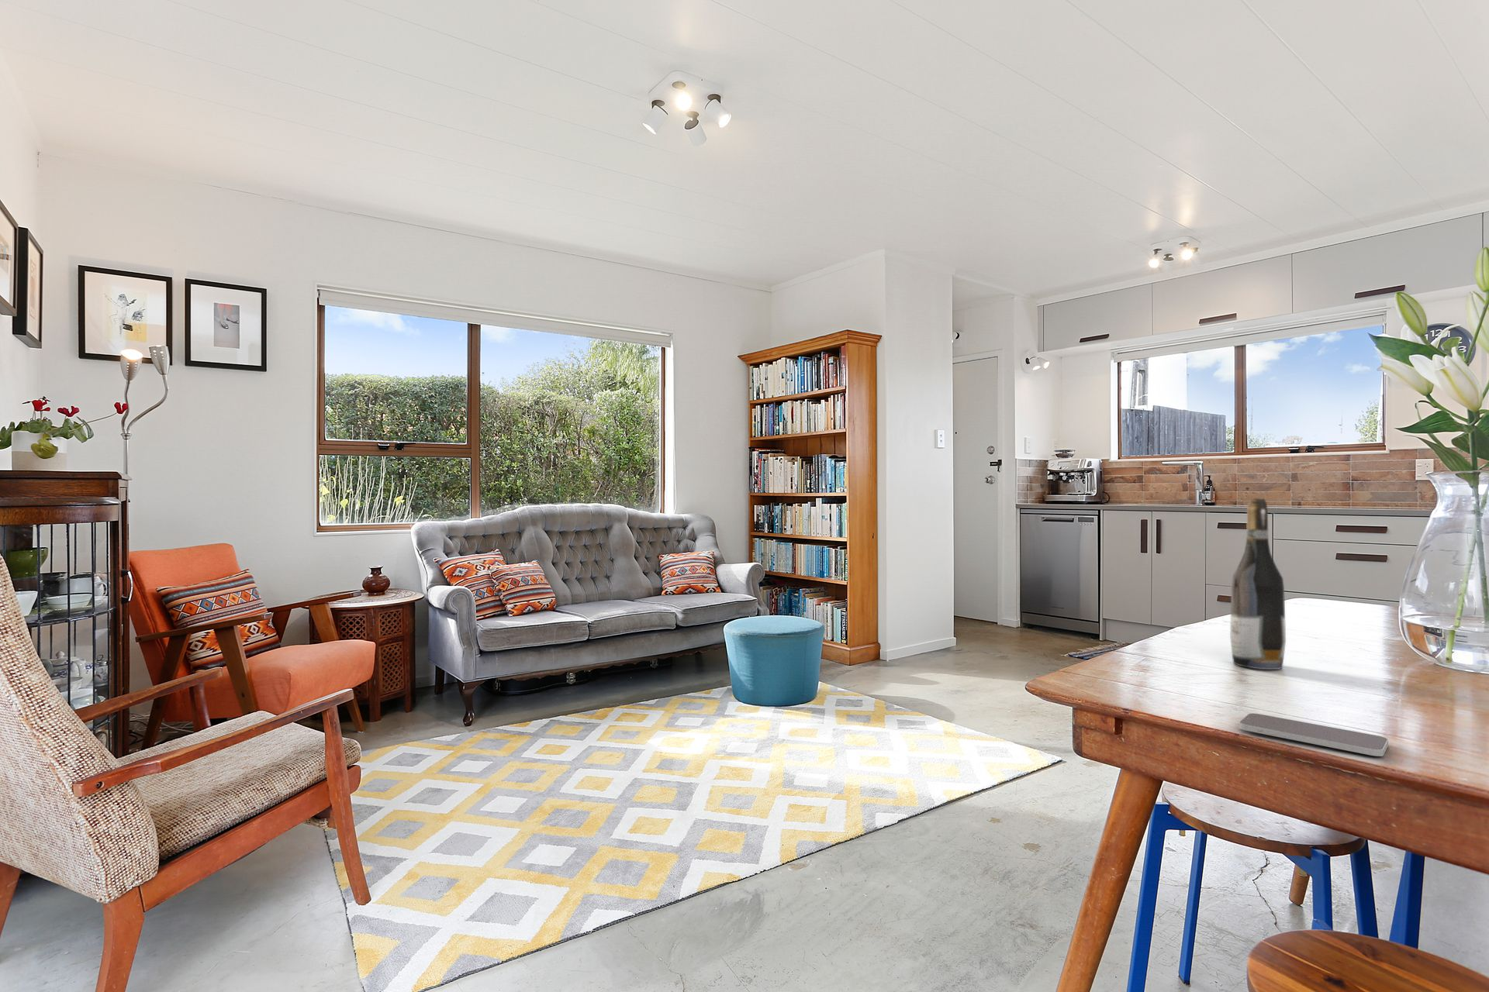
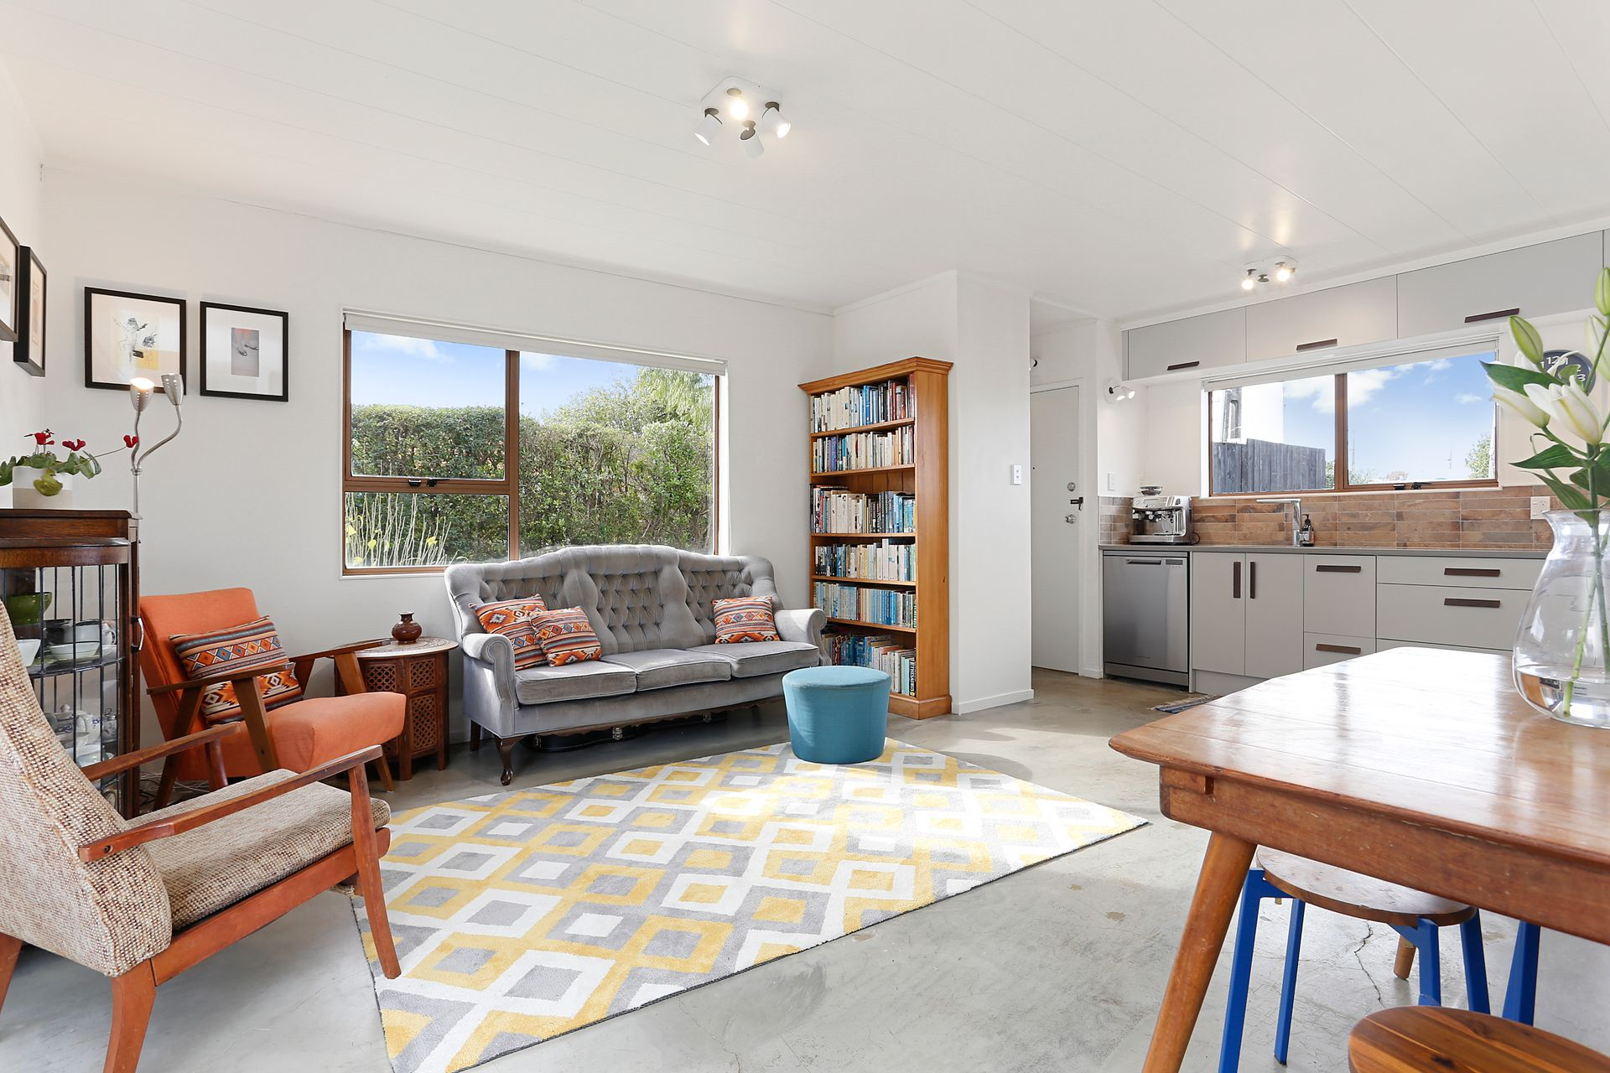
- smartphone [1239,712,1389,757]
- wine bottle [1230,497,1286,670]
